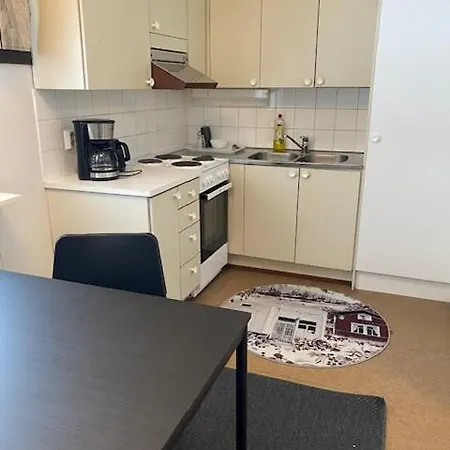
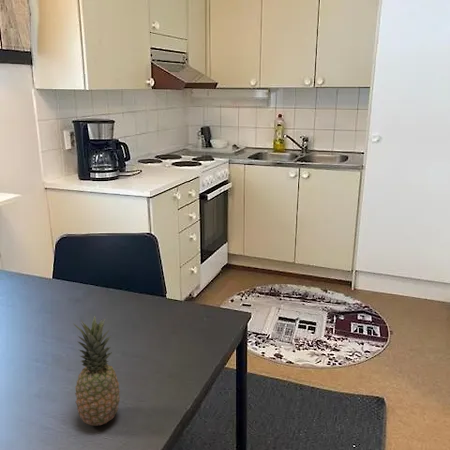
+ fruit [72,315,121,427]
